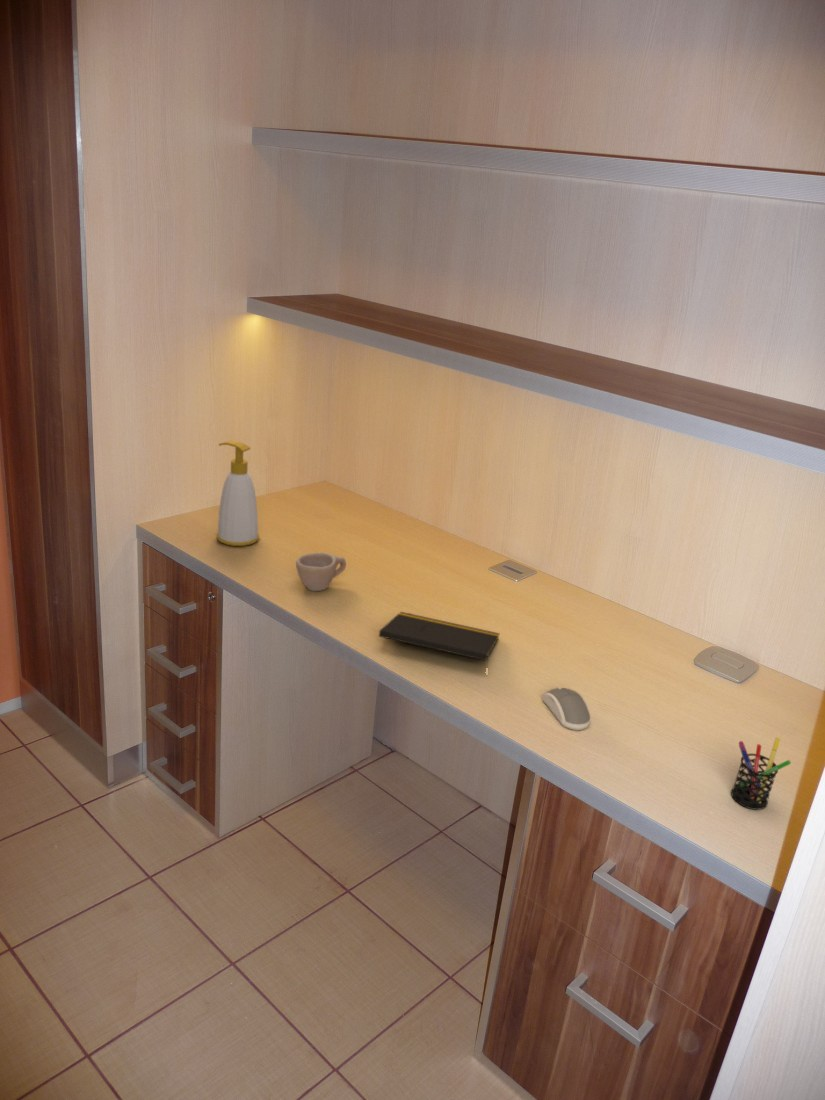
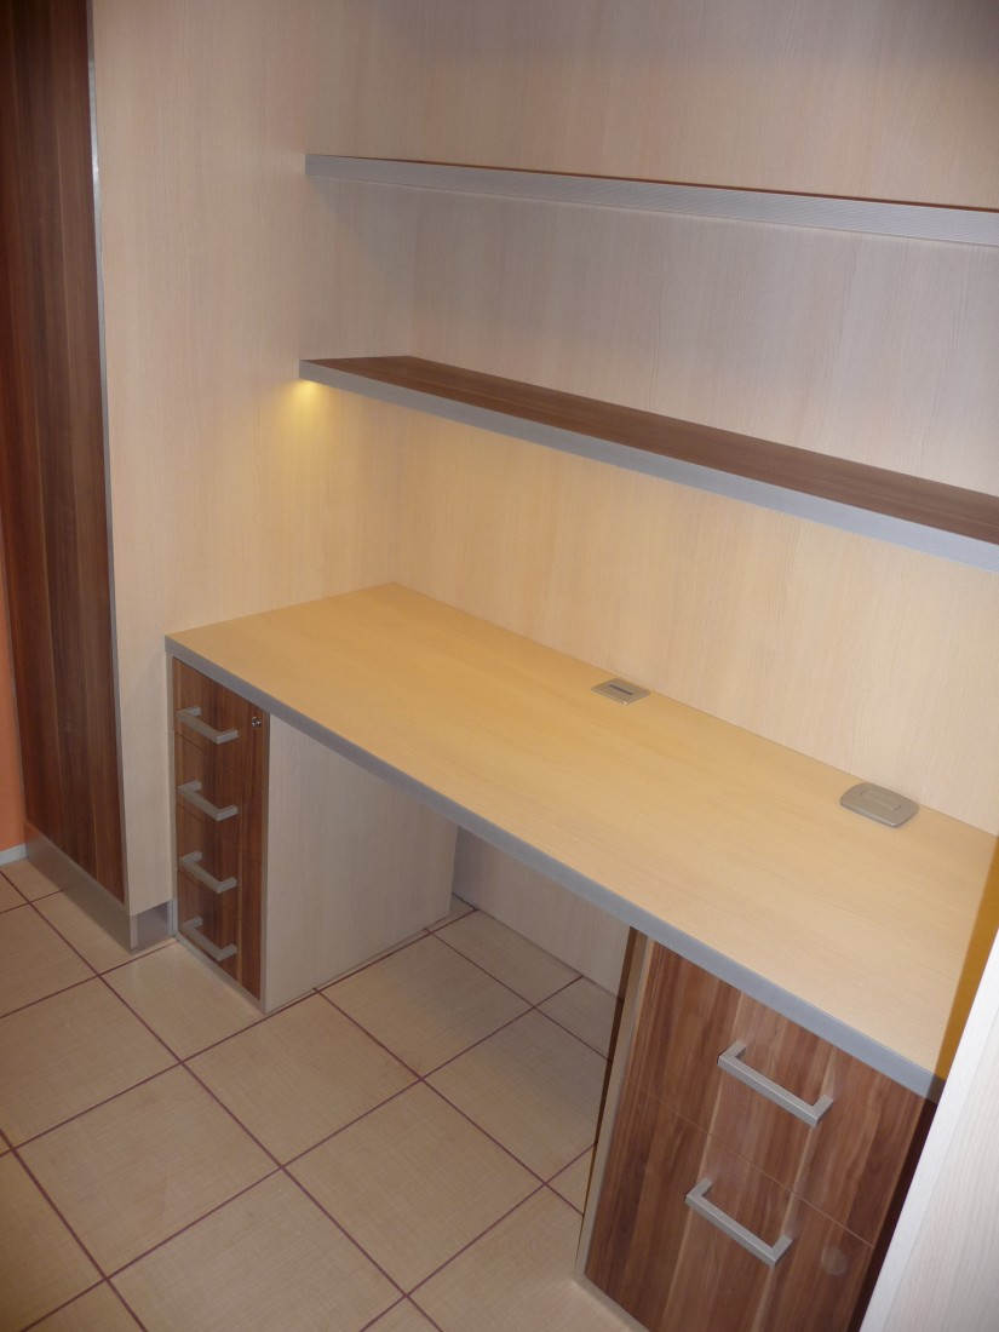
- cup [295,552,347,592]
- computer mouse [541,686,591,731]
- soap bottle [216,440,260,547]
- pen holder [730,736,792,811]
- notepad [378,611,501,667]
